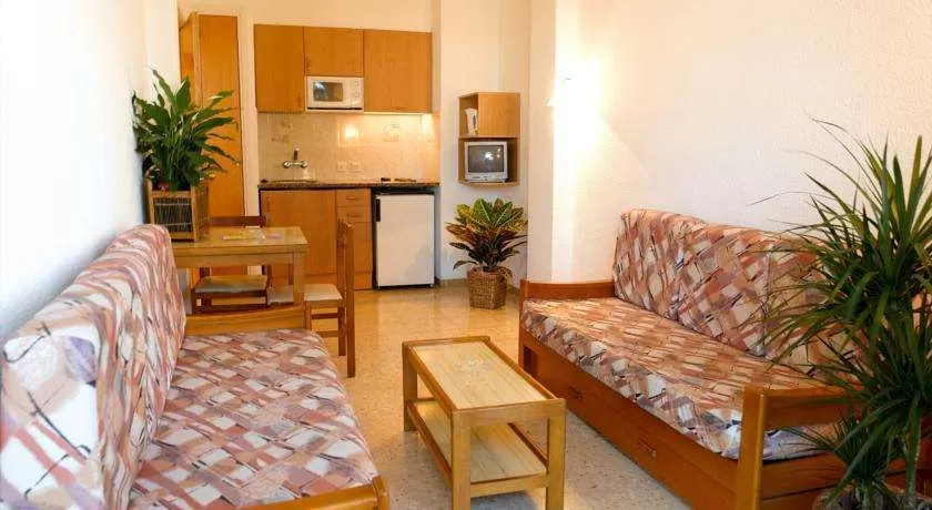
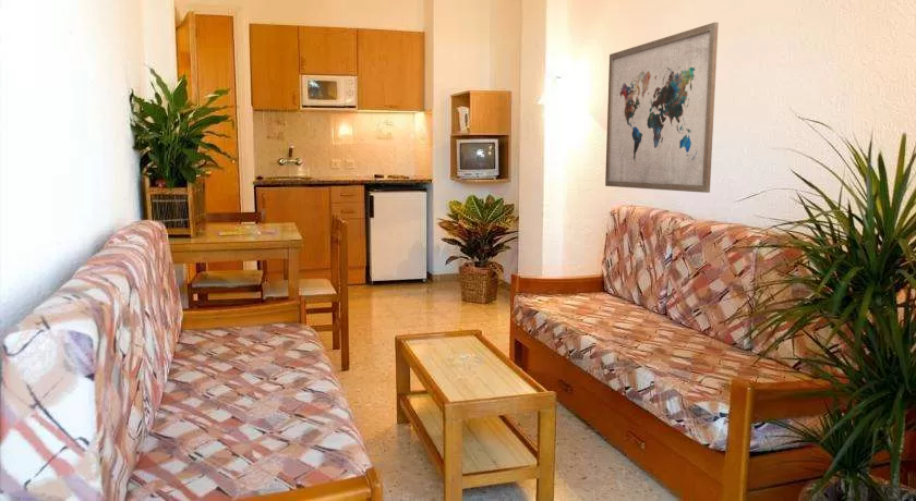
+ wall art [604,21,720,194]
